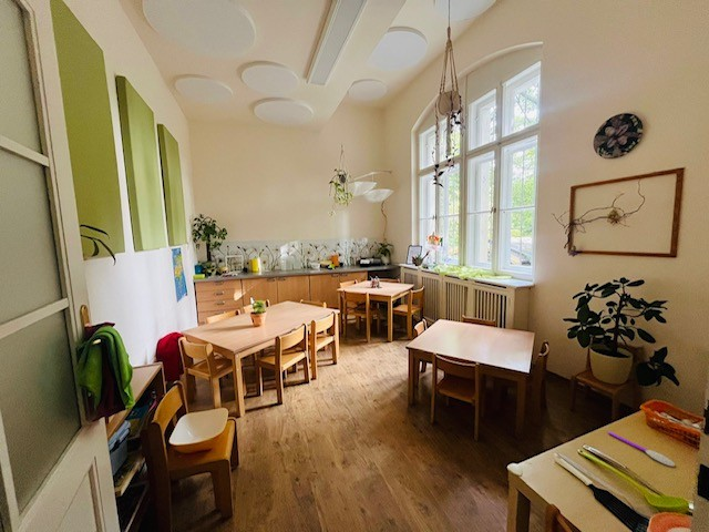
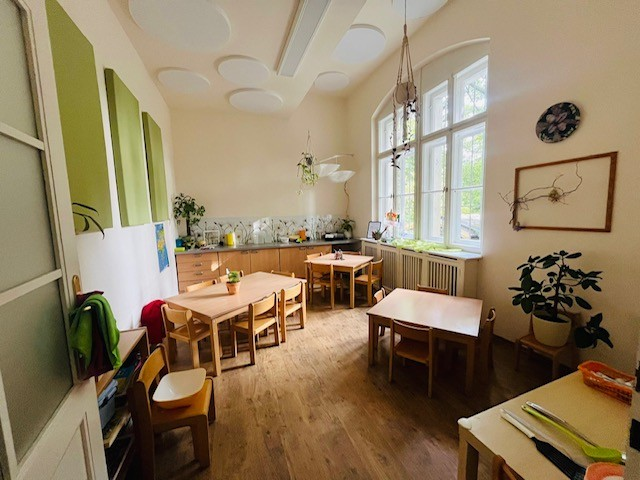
- spoon [607,430,676,468]
